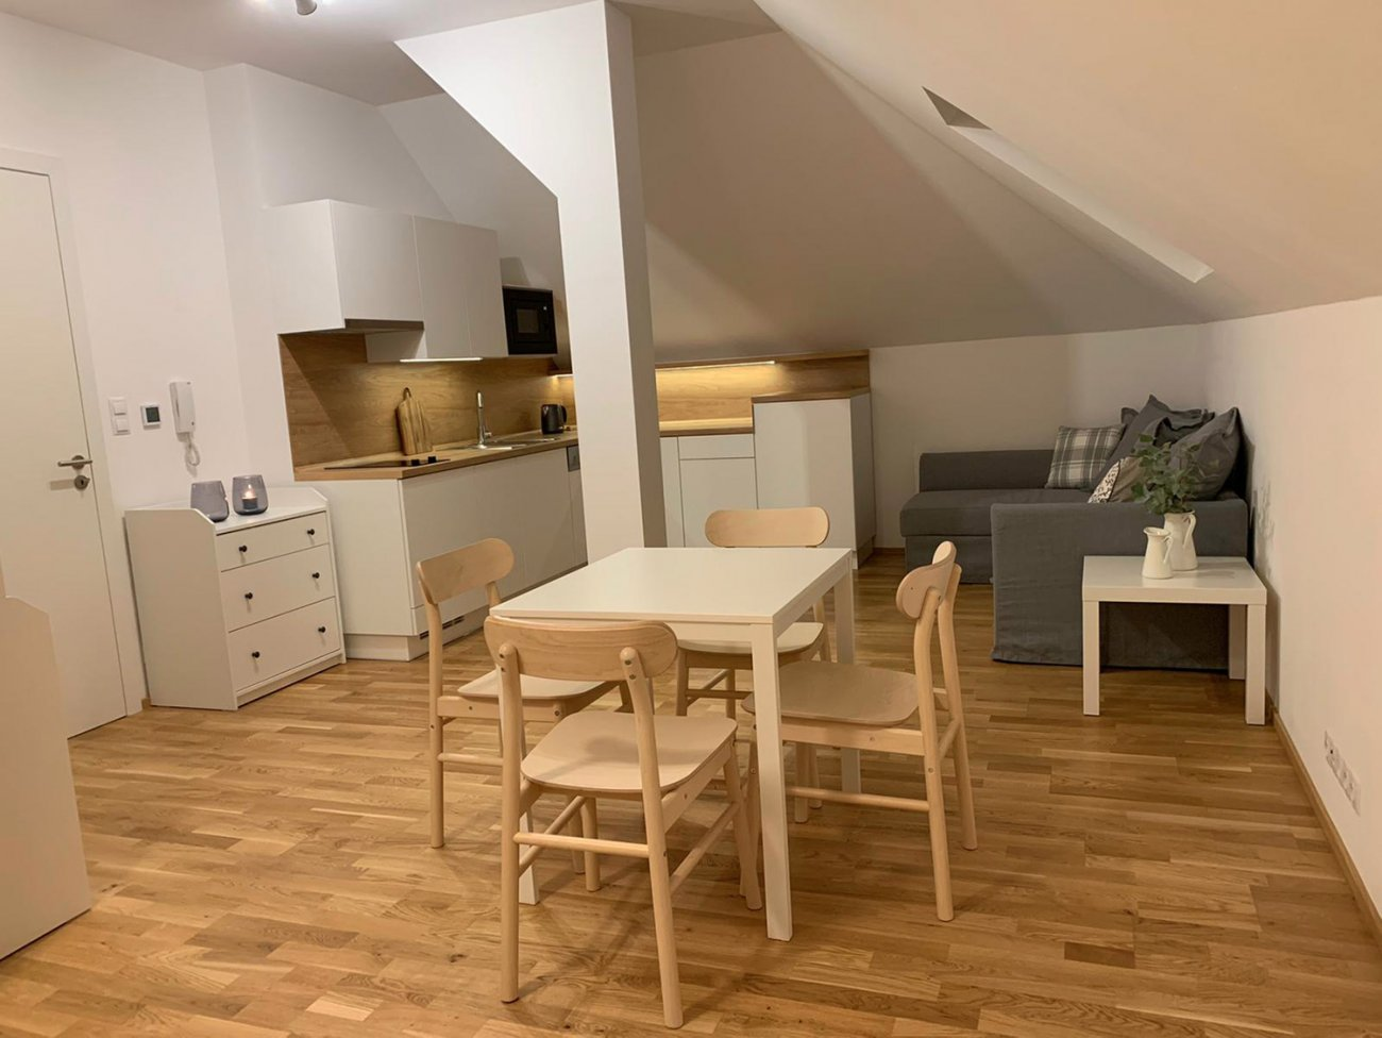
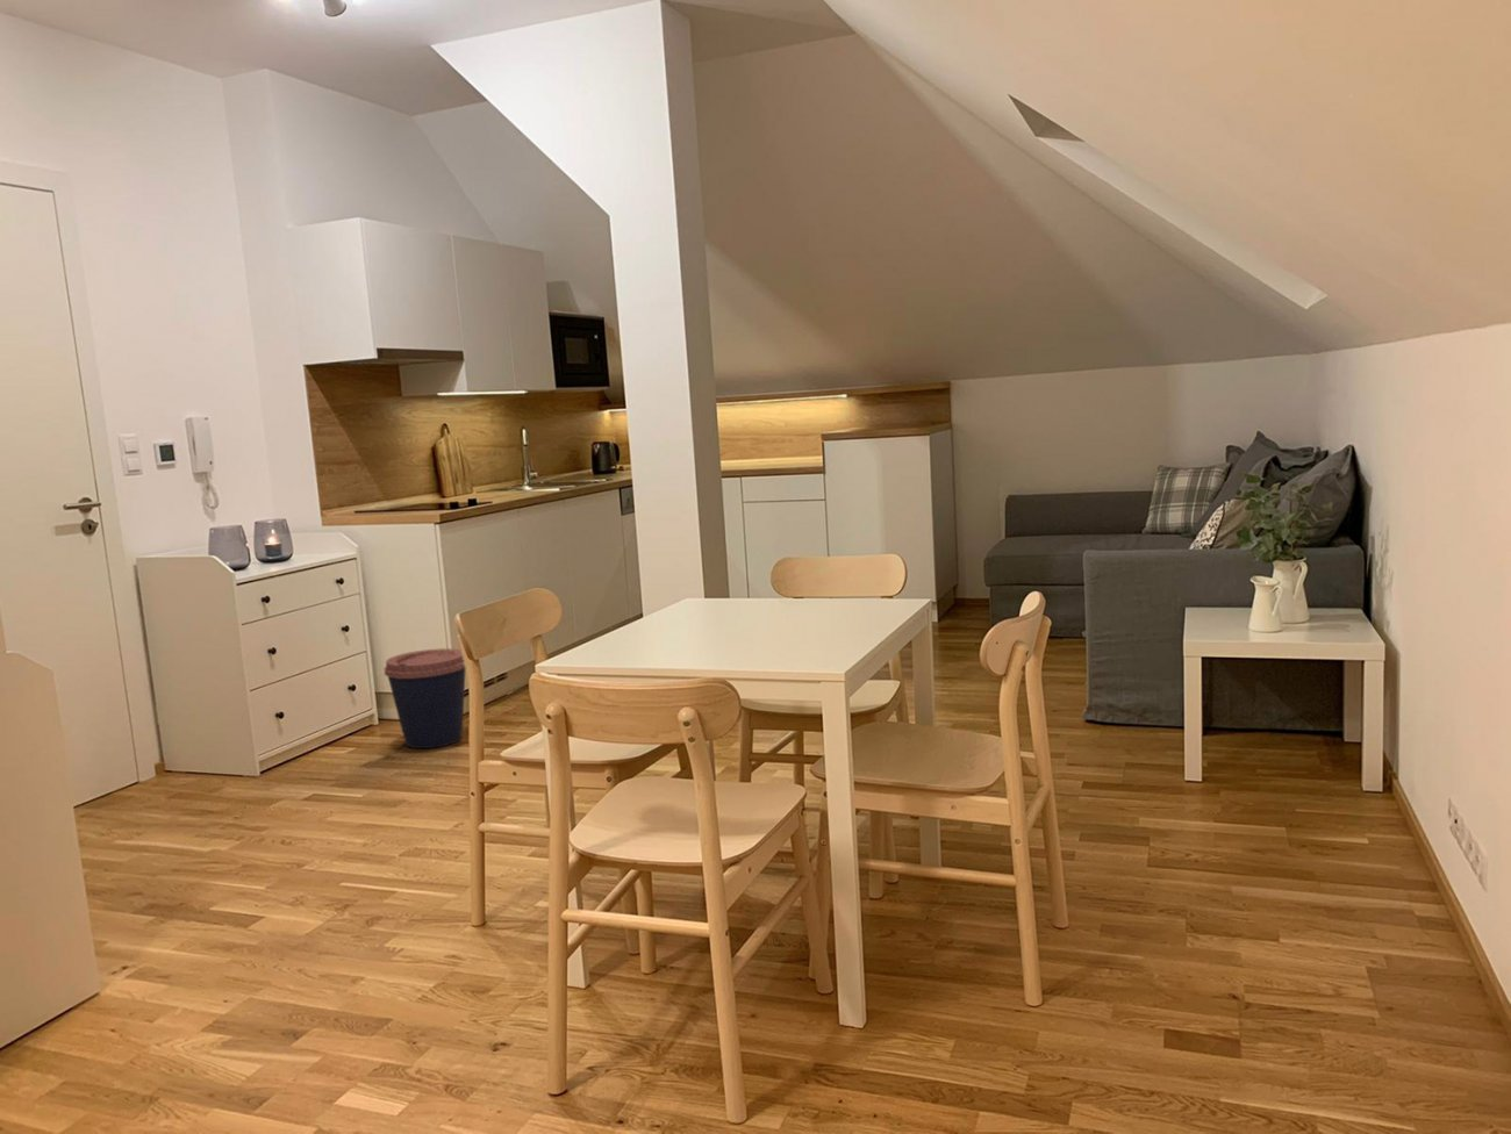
+ coffee cup [384,647,466,749]
